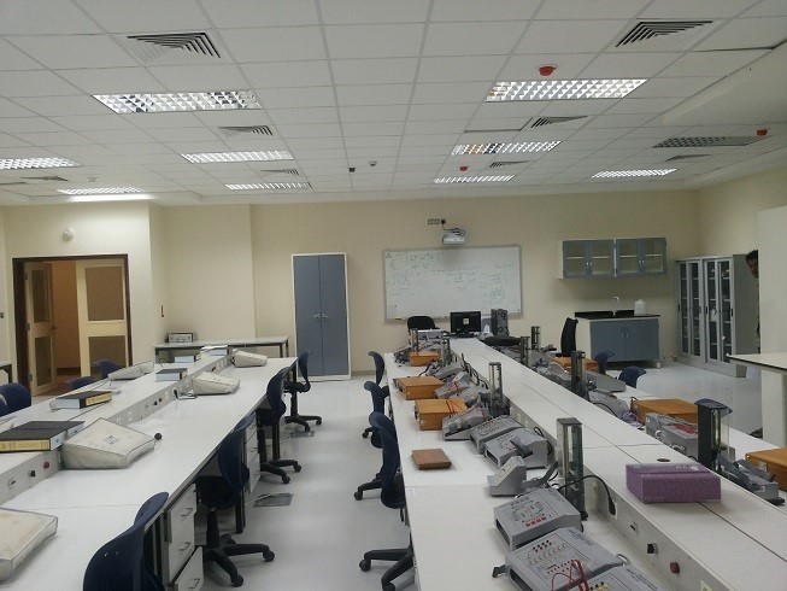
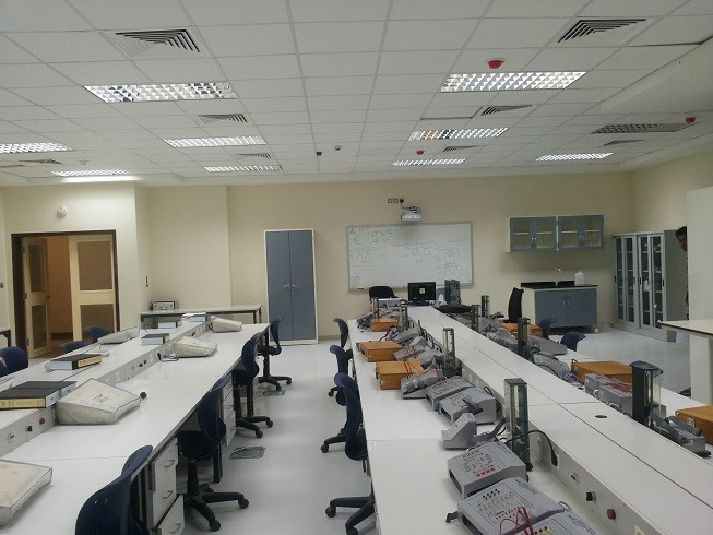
- tissue box [624,461,722,503]
- notebook [411,447,453,470]
